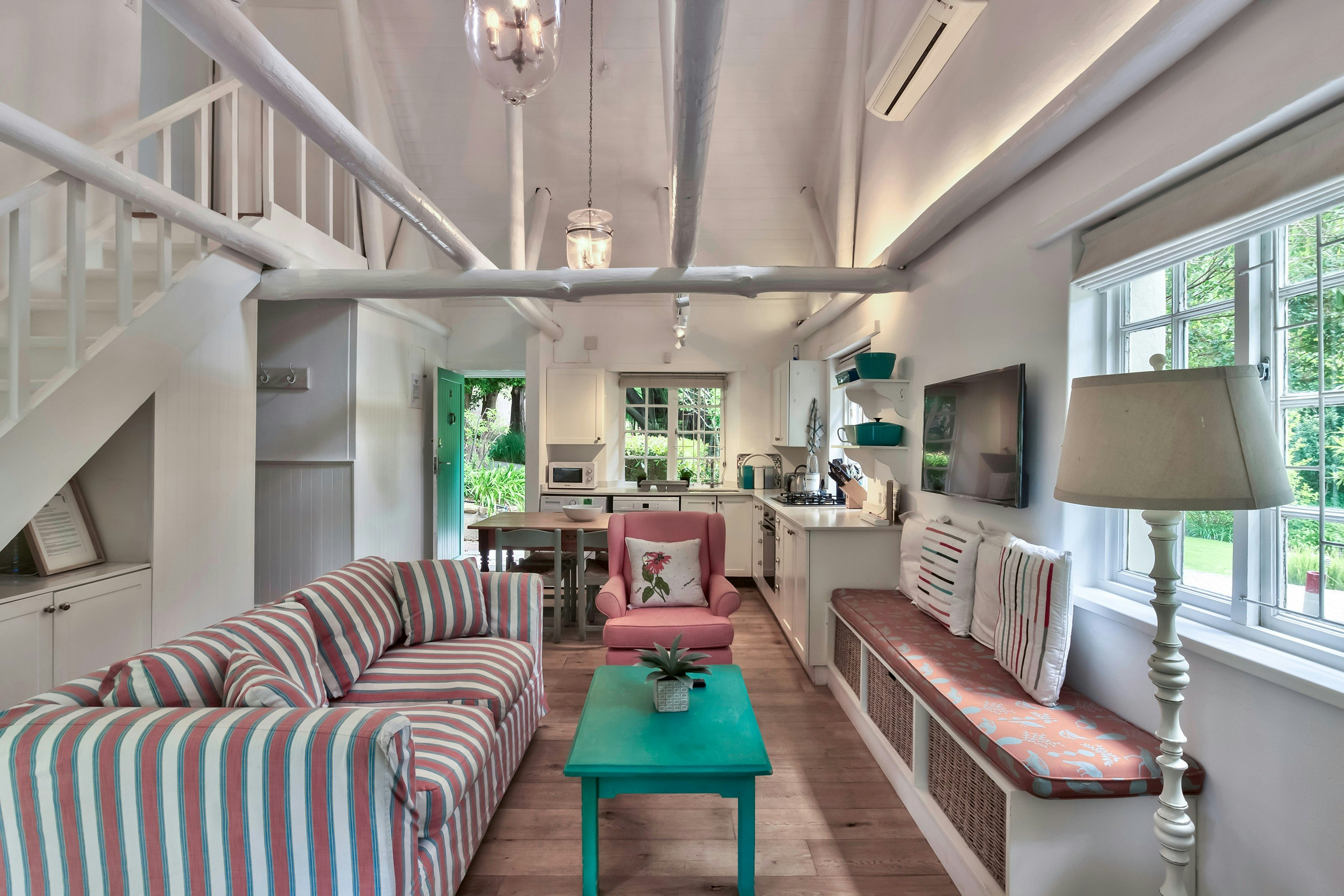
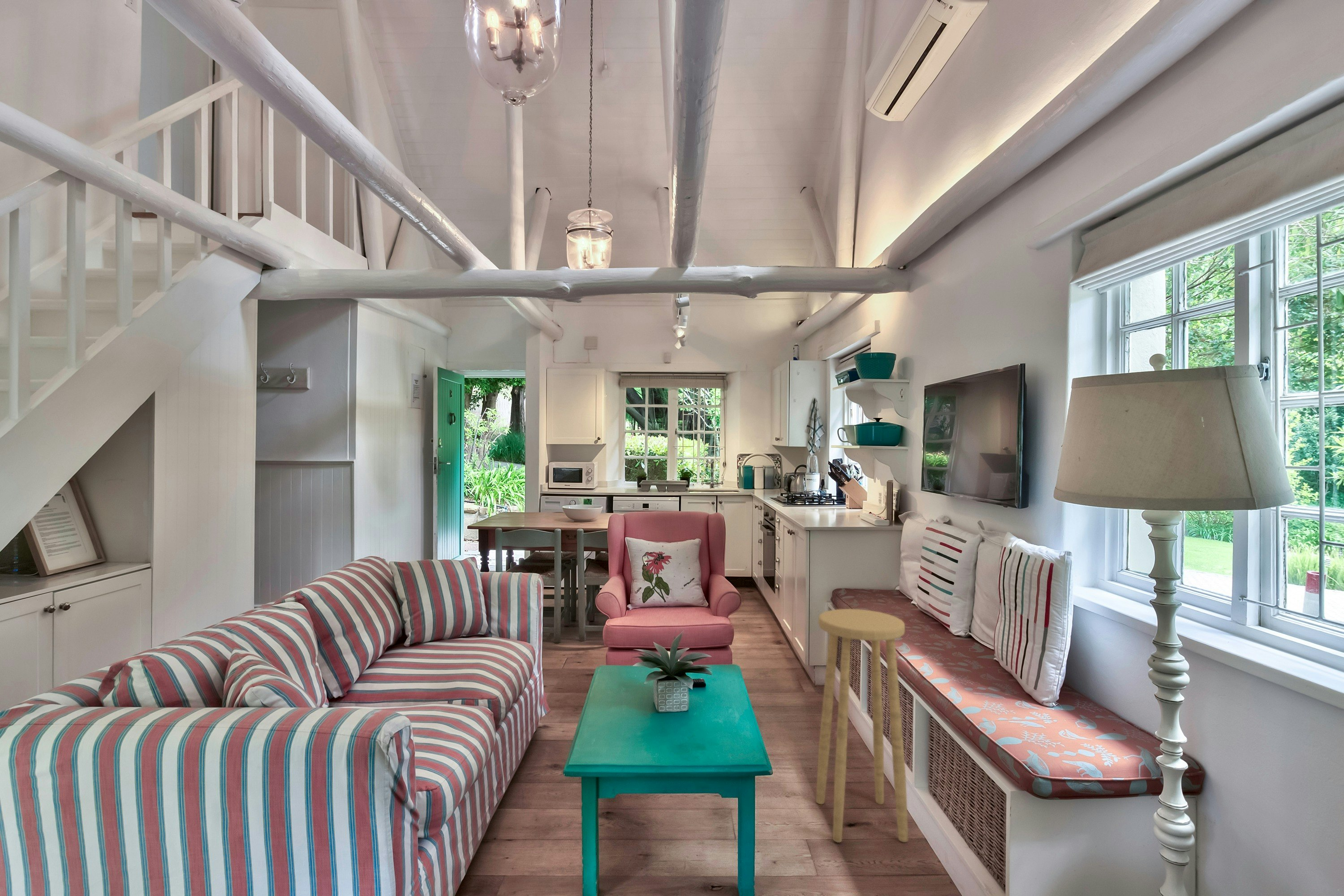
+ stool [815,608,909,843]
